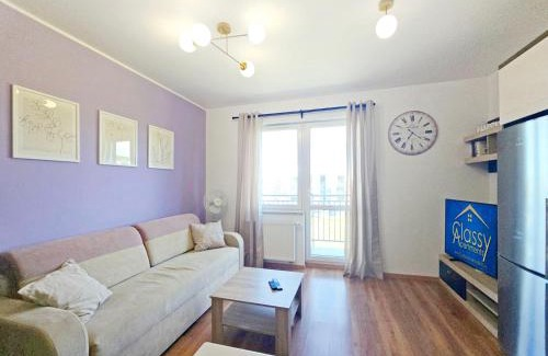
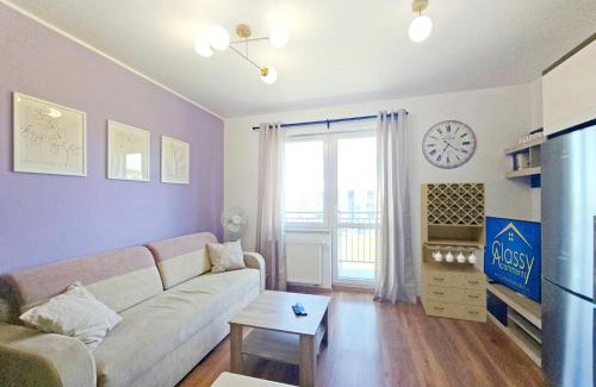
+ cabinet [420,181,488,324]
